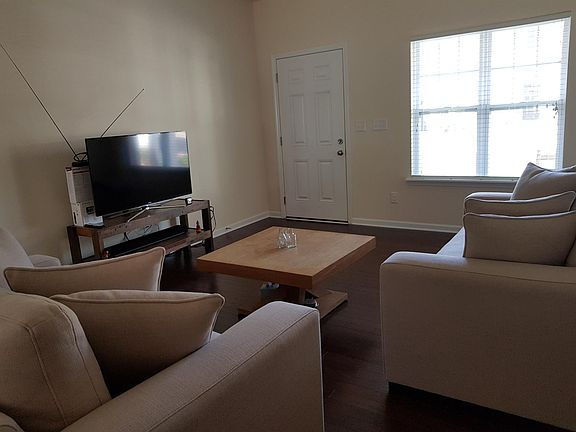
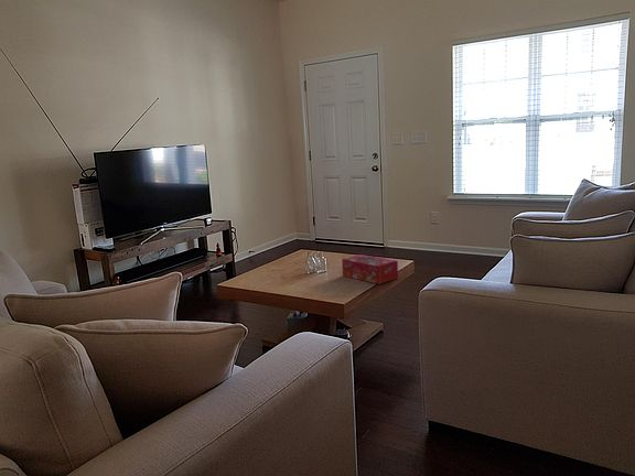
+ tissue box [341,253,399,285]
